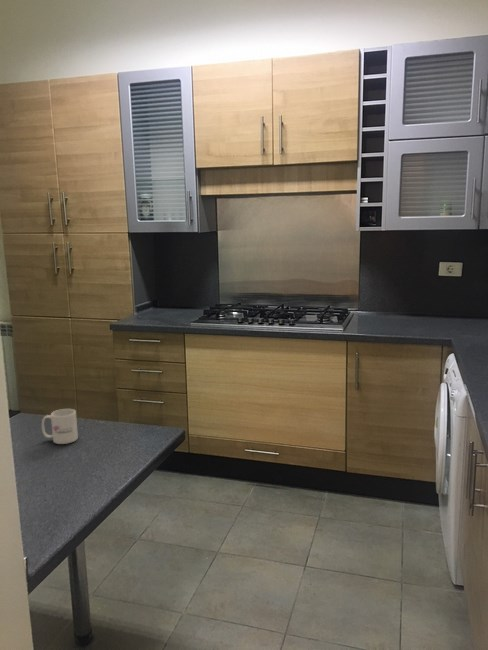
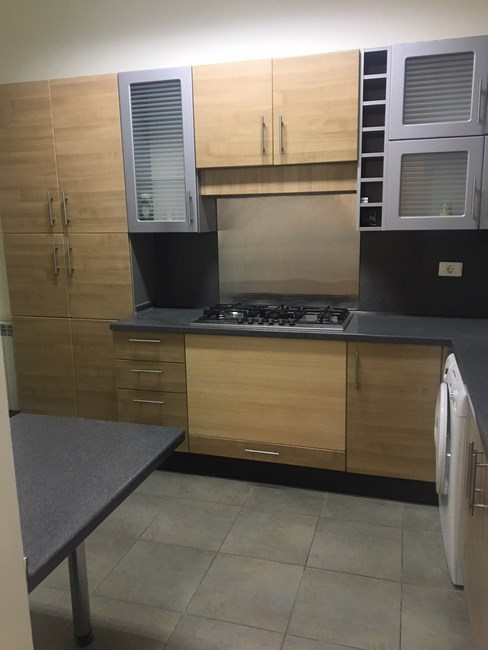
- mug [41,408,79,445]
